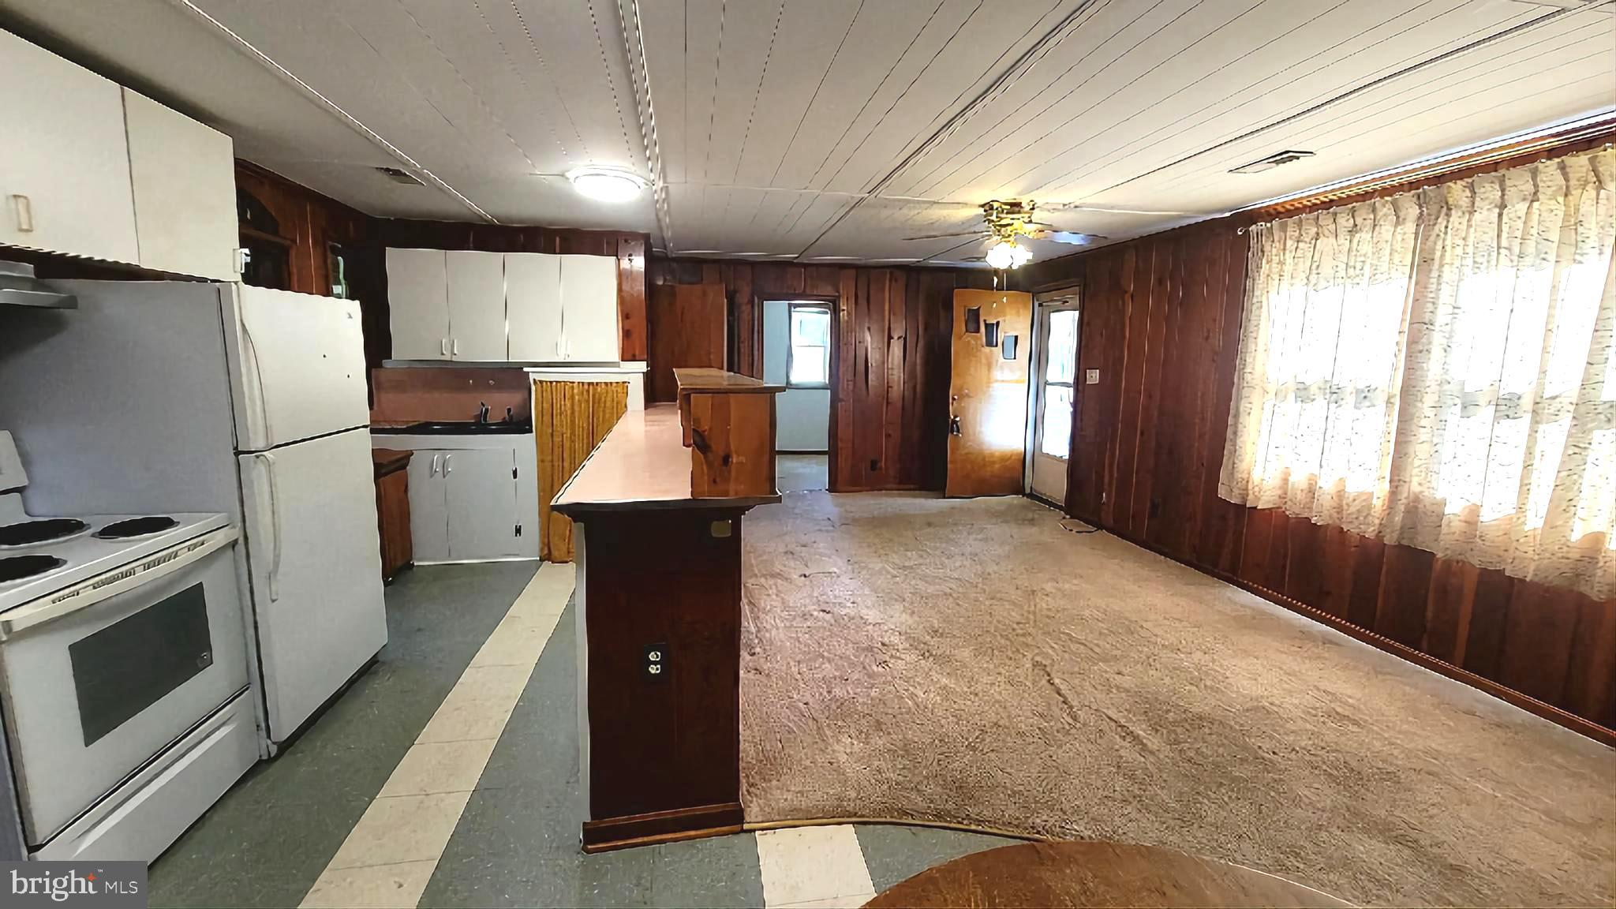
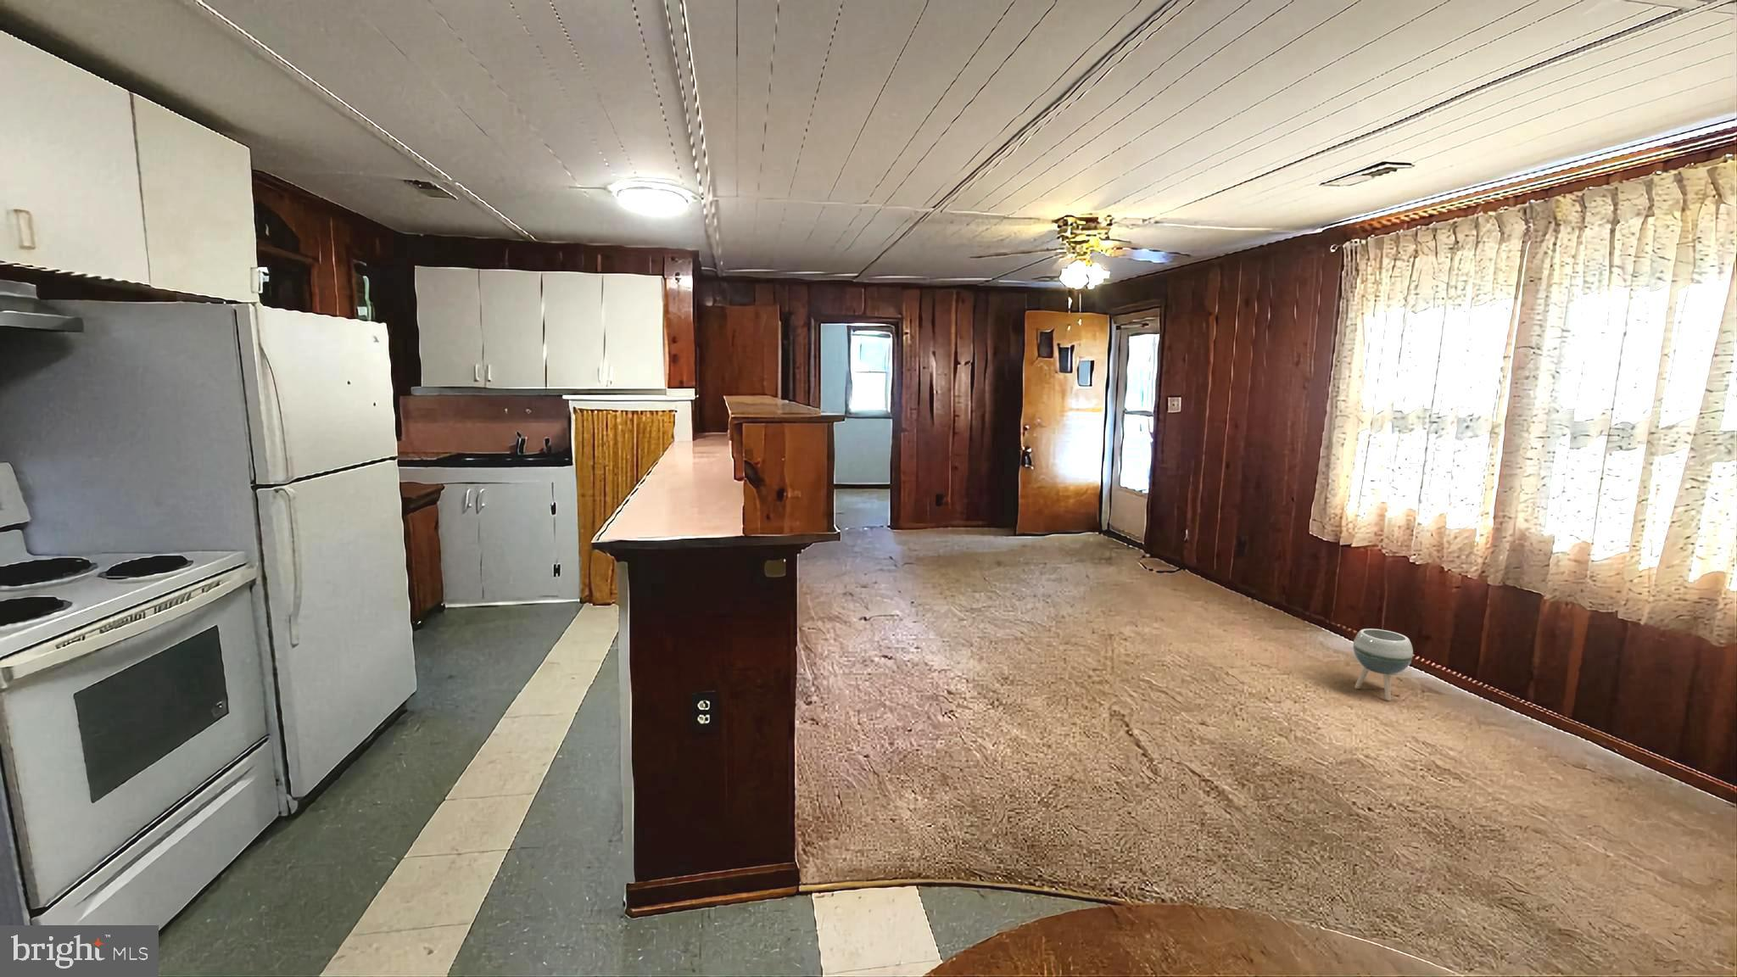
+ planter [1352,627,1414,701]
